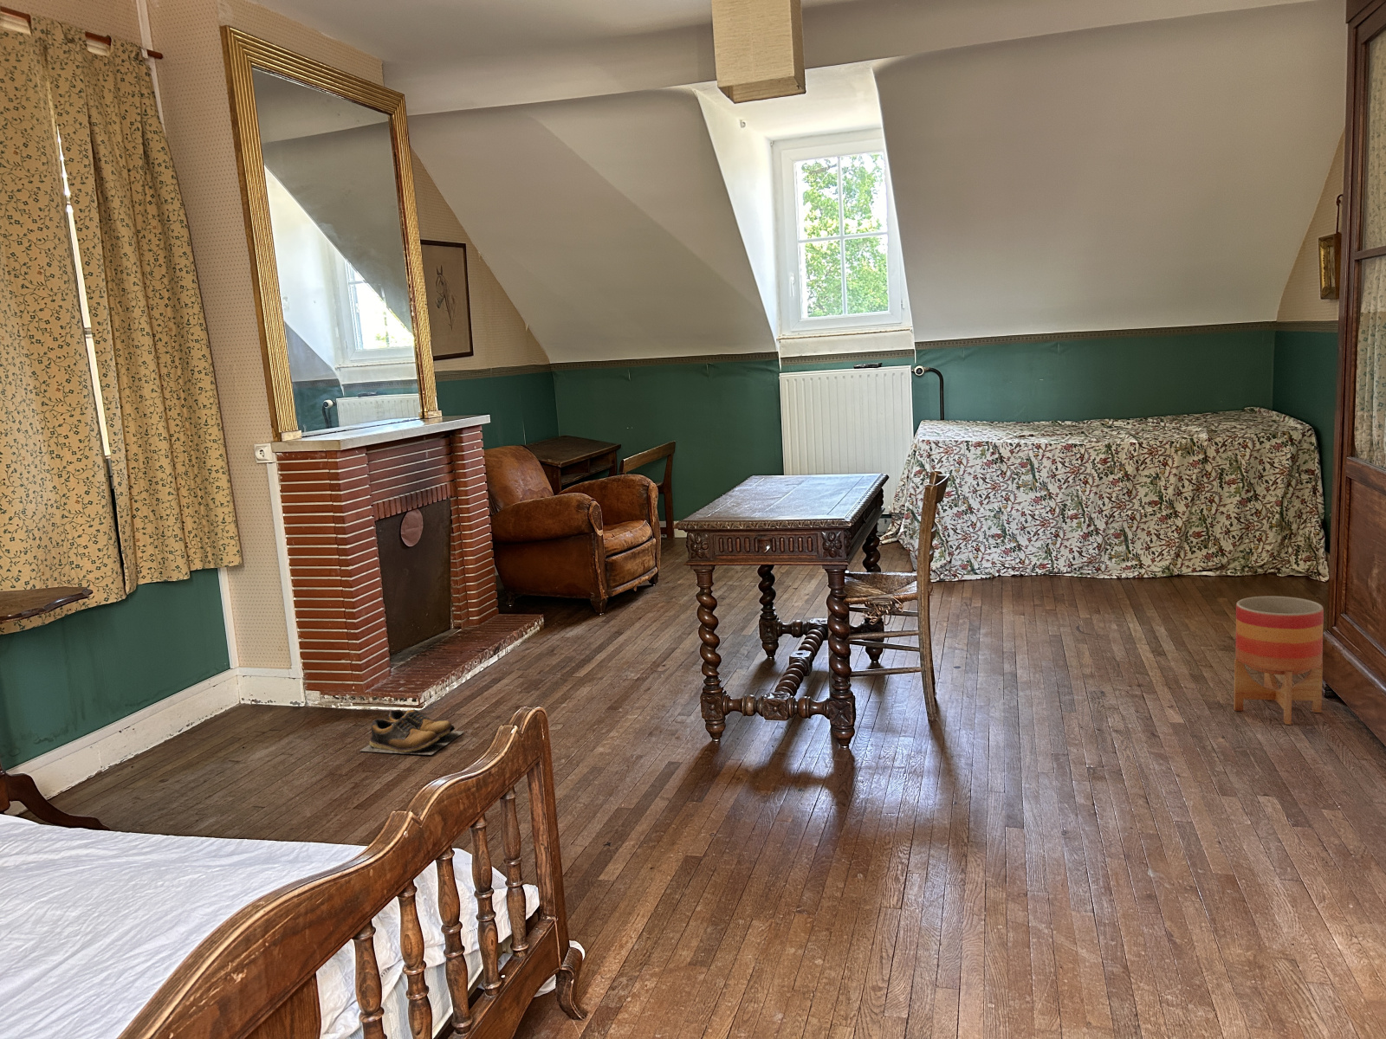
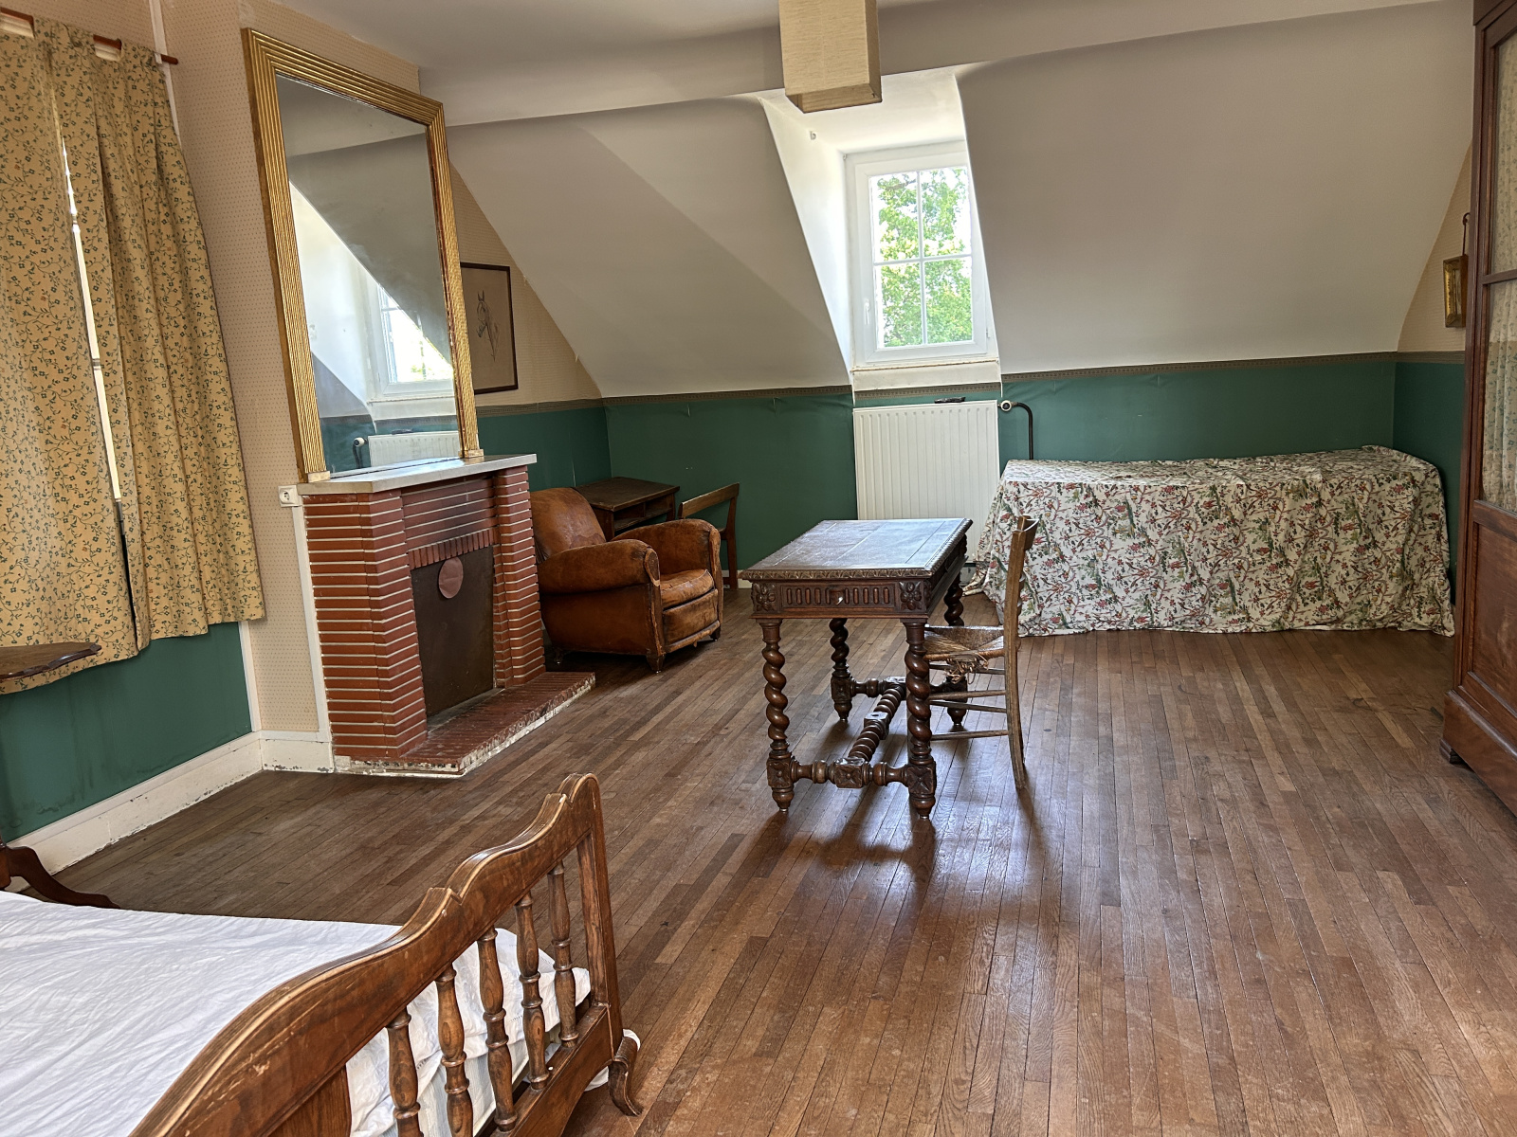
- planter [1233,595,1325,726]
- shoes [359,709,464,756]
